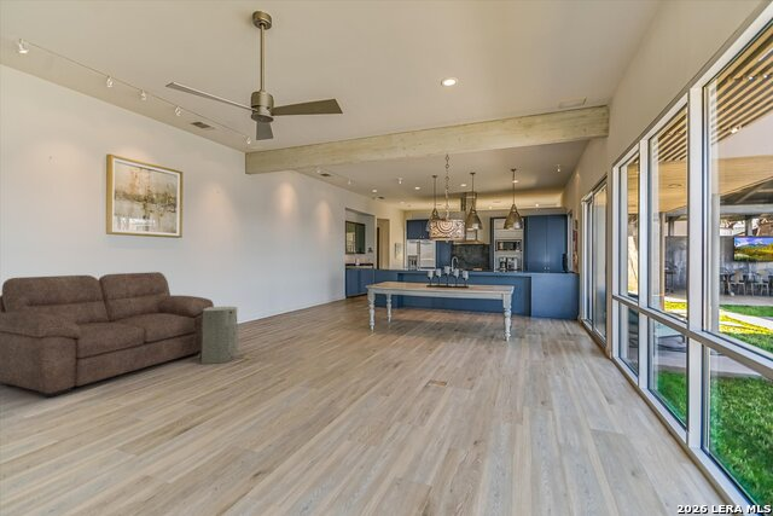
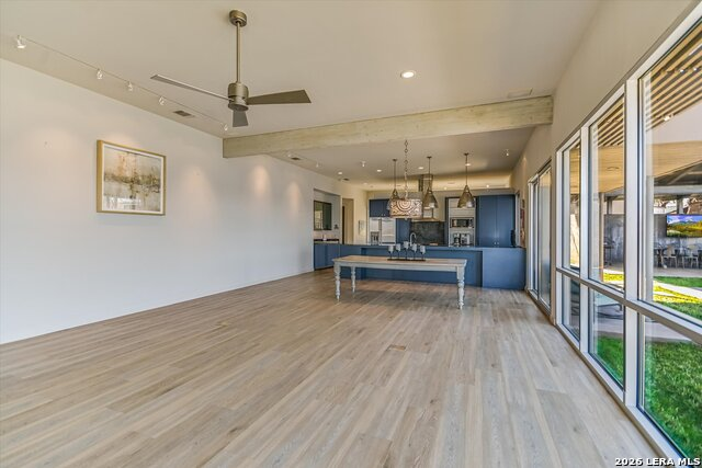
- air purifier [197,306,239,365]
- sofa [0,271,215,399]
